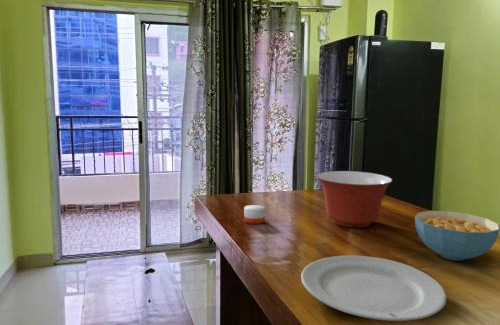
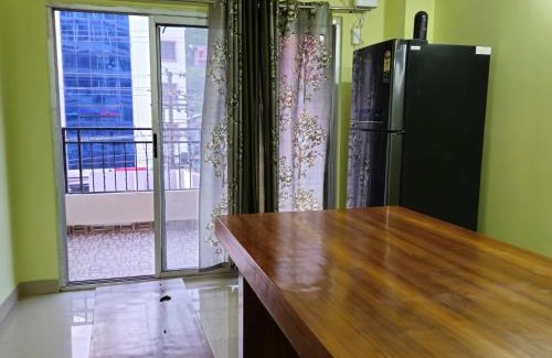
- candle [243,204,266,225]
- chinaware [300,255,447,322]
- mixing bowl [316,170,393,228]
- cereal bowl [414,210,500,262]
